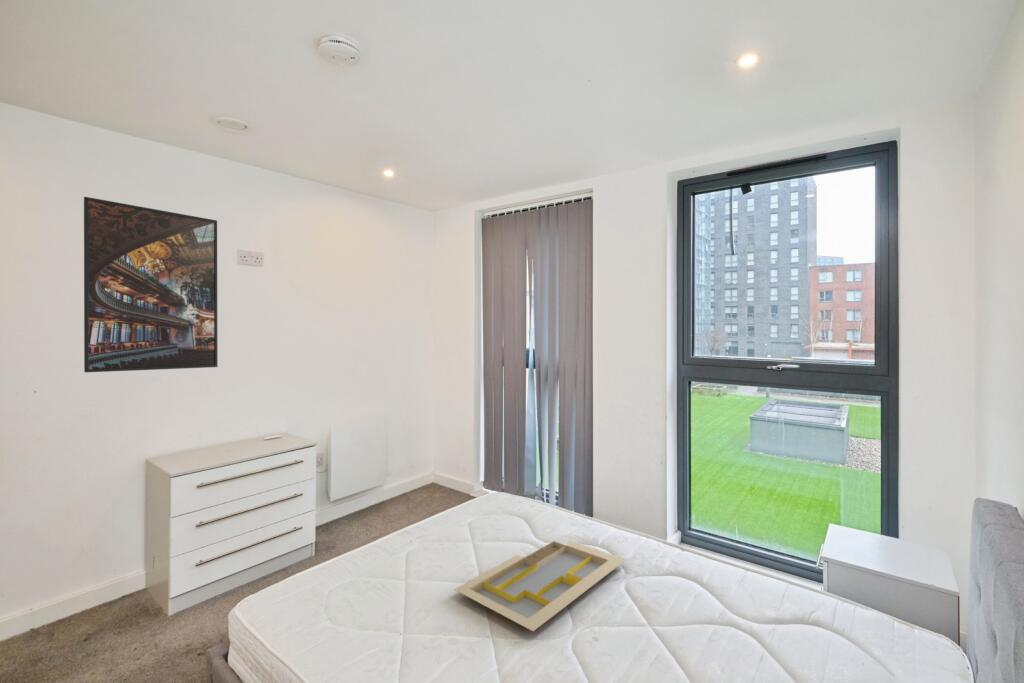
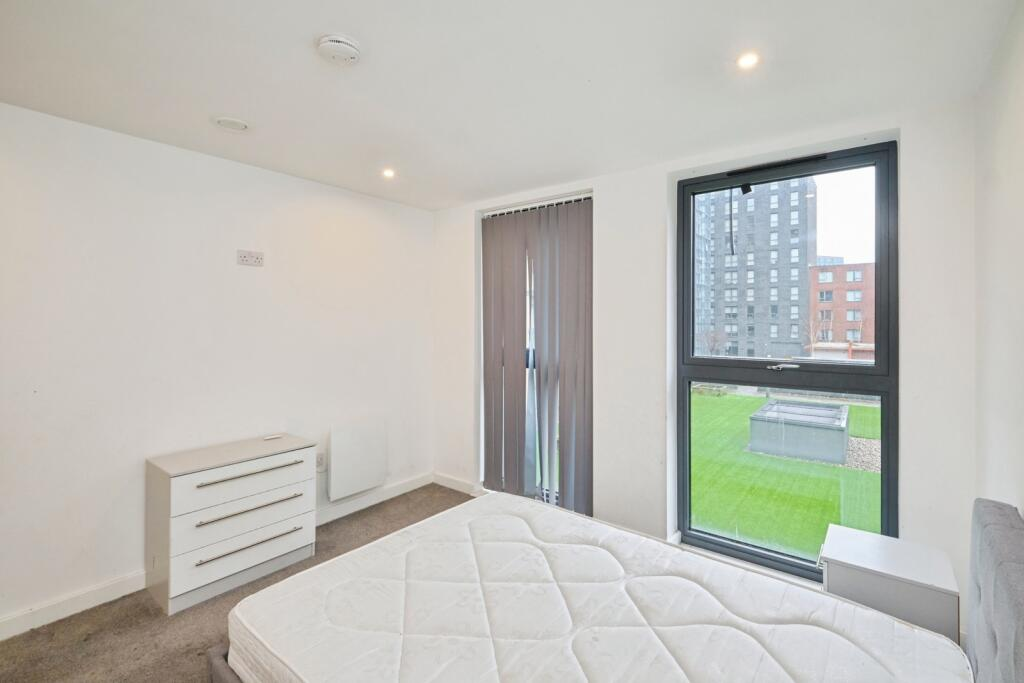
- serving tray [453,540,627,632]
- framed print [83,196,219,373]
